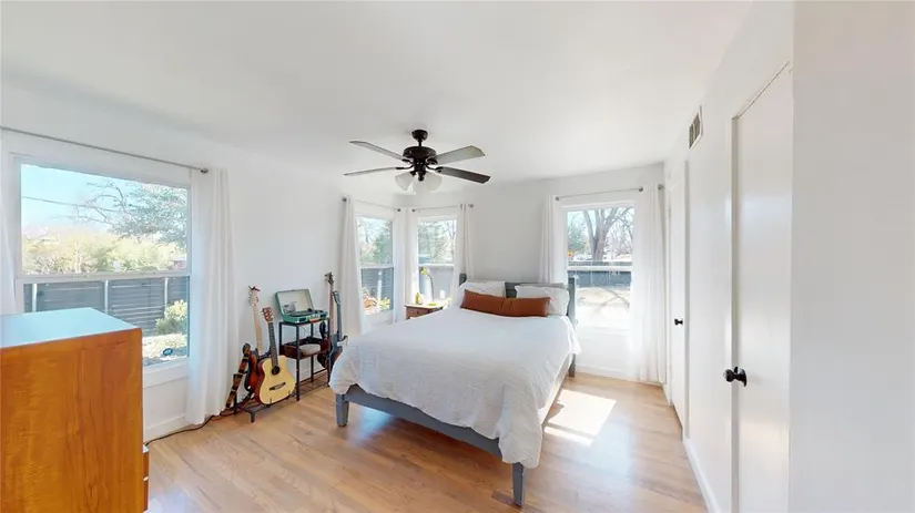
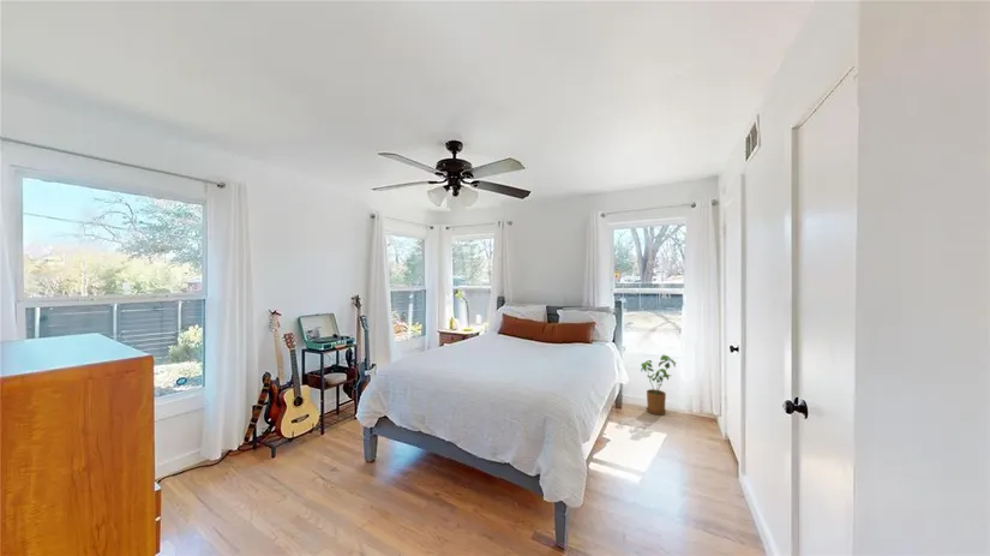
+ house plant [640,354,677,415]
